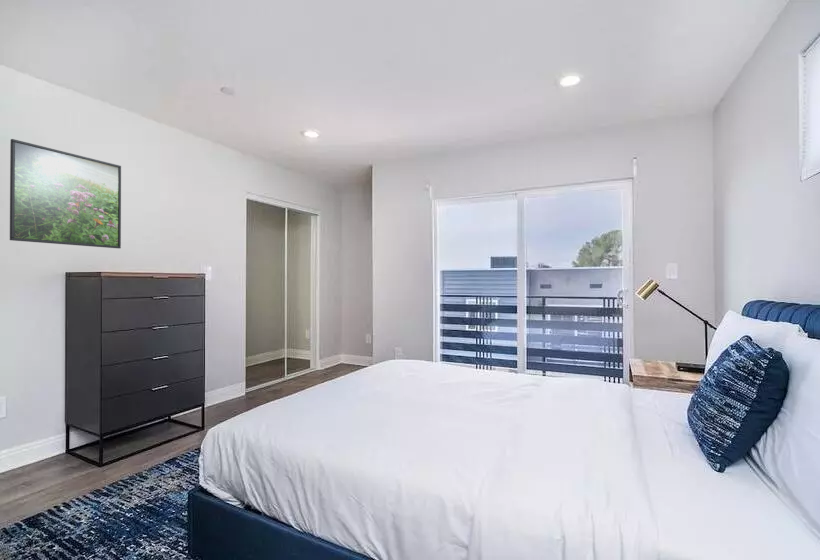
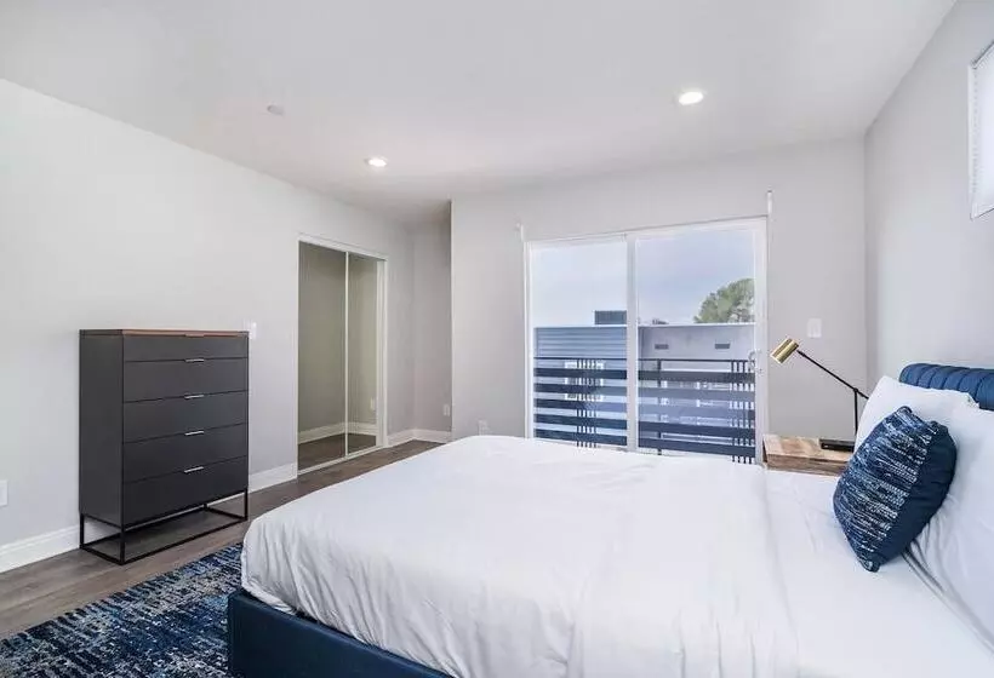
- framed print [9,138,122,249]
